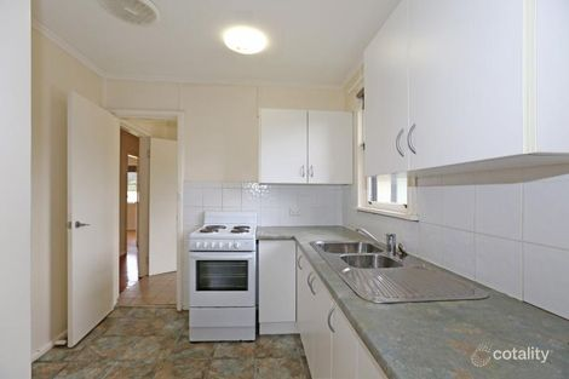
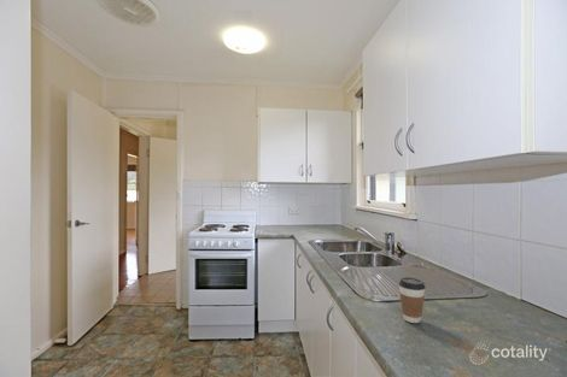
+ coffee cup [398,276,427,324]
